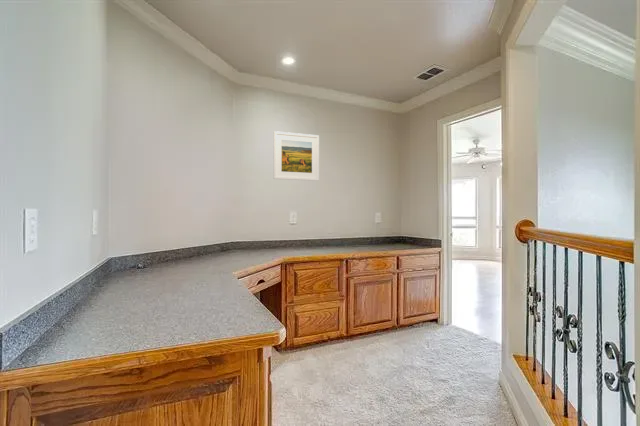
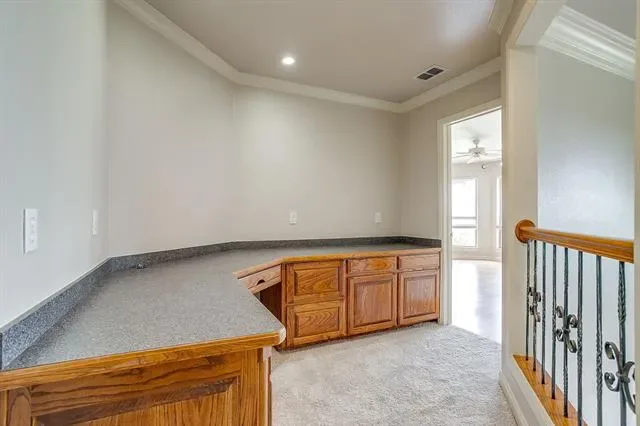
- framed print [273,130,320,182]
